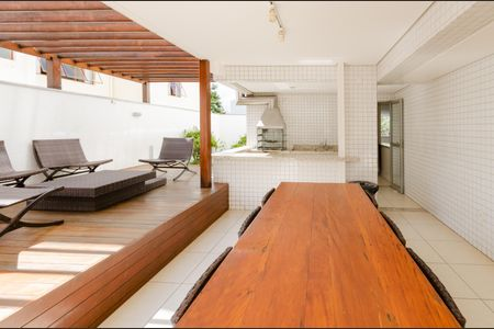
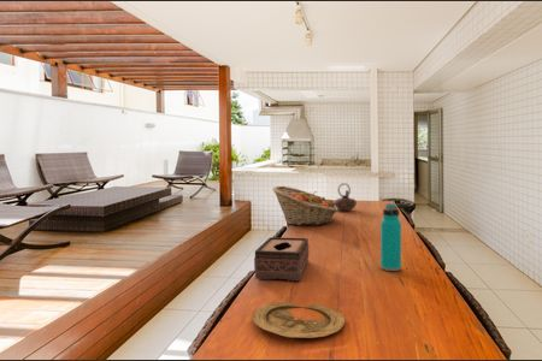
+ tissue box [253,236,310,282]
+ teapot [334,182,358,212]
+ plate [252,301,346,339]
+ water bottle [379,202,402,272]
+ fruit basket [272,185,338,226]
